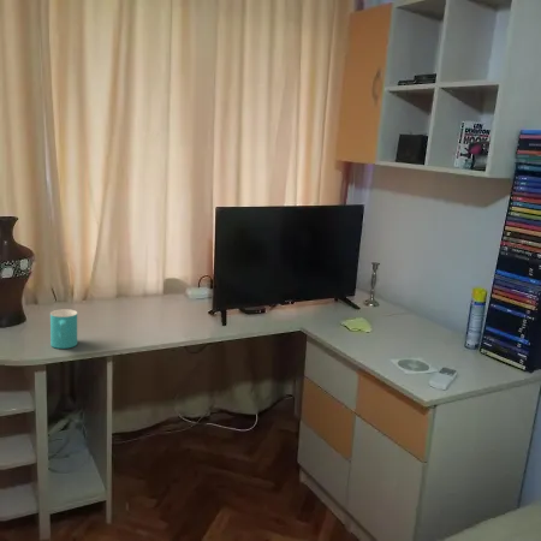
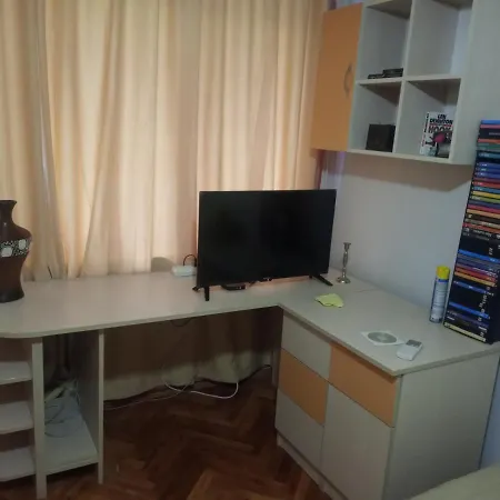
- cup [49,308,78,350]
